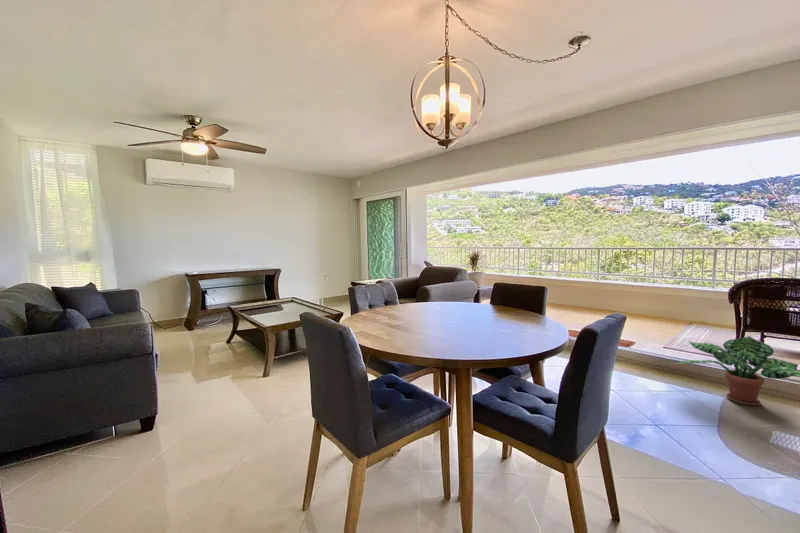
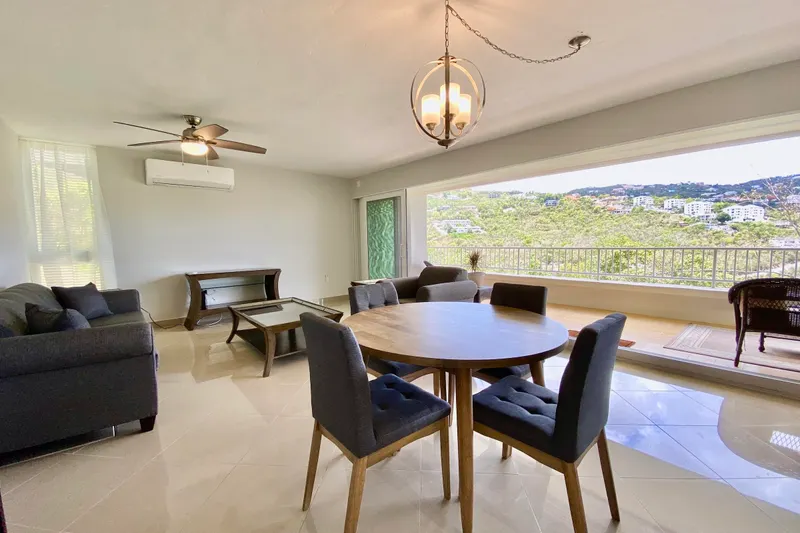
- potted plant [672,335,800,407]
